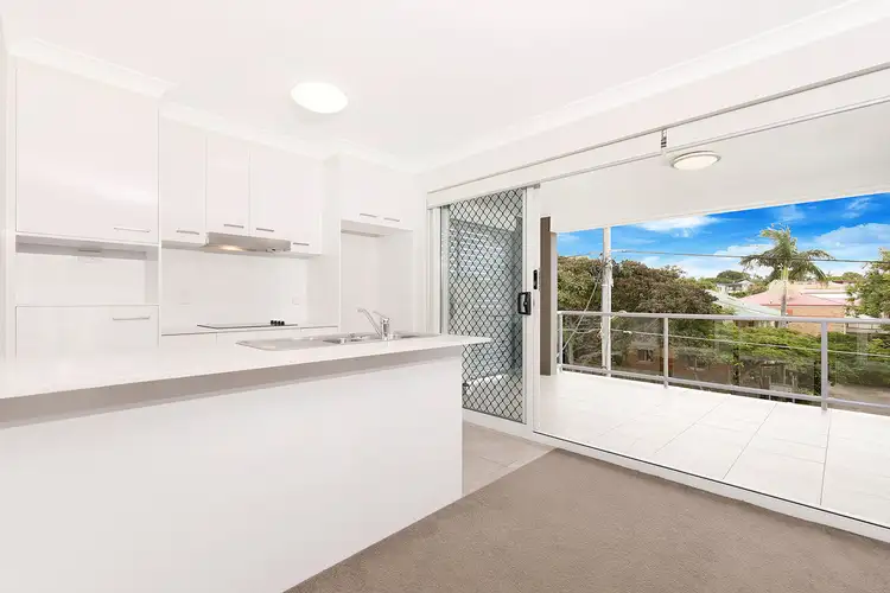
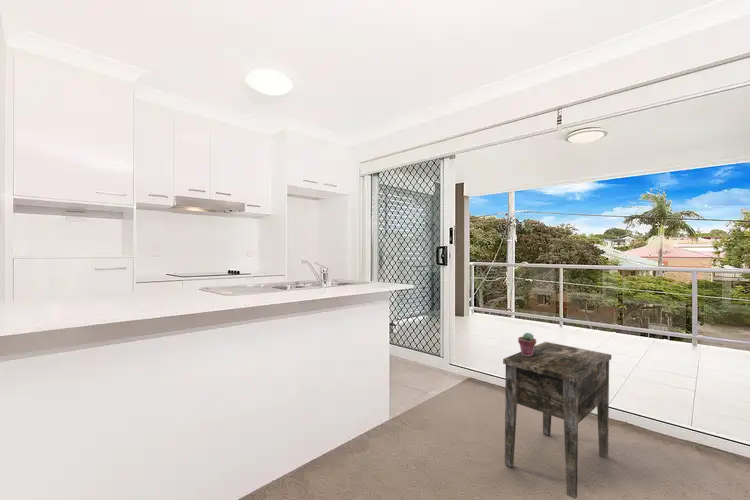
+ potted succulent [517,332,537,356]
+ side table [502,341,612,500]
